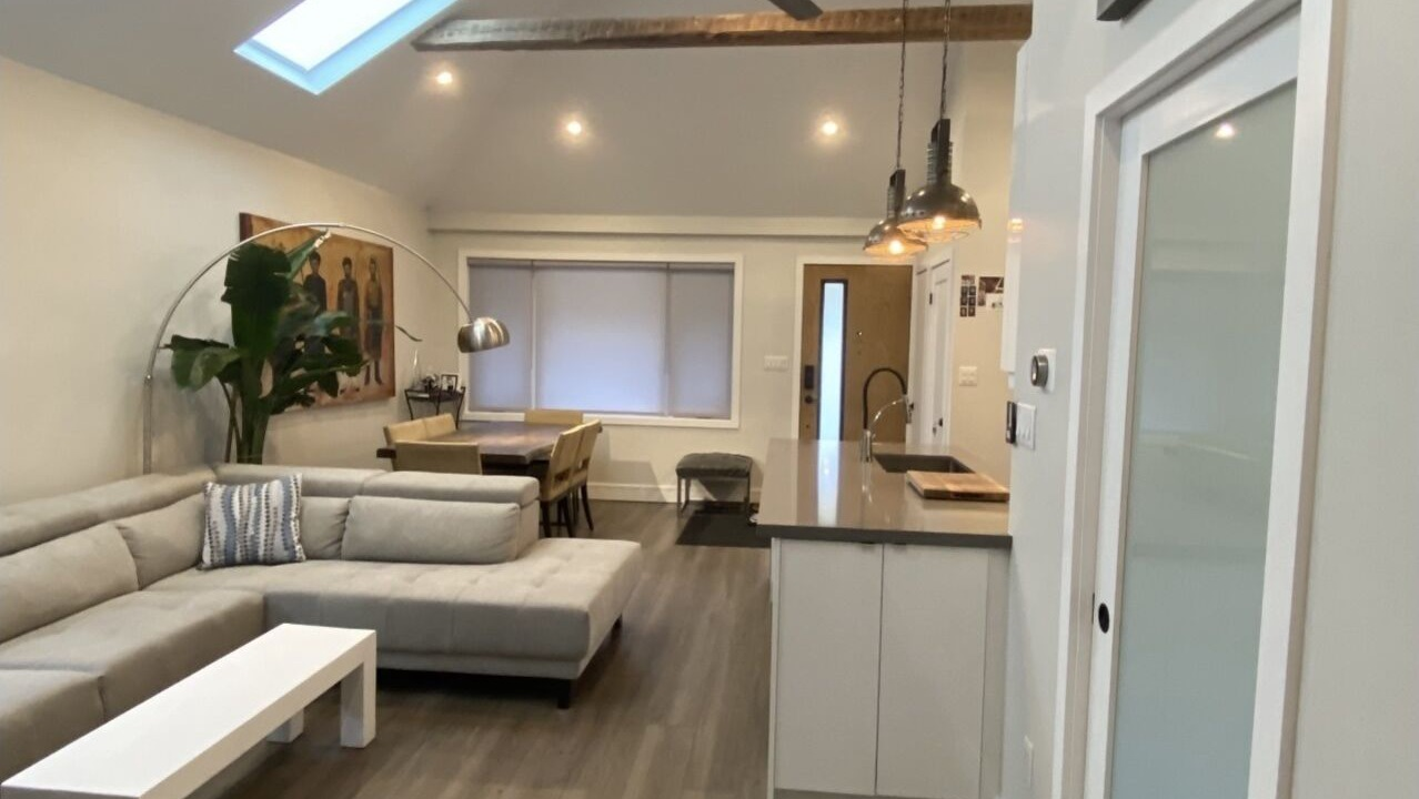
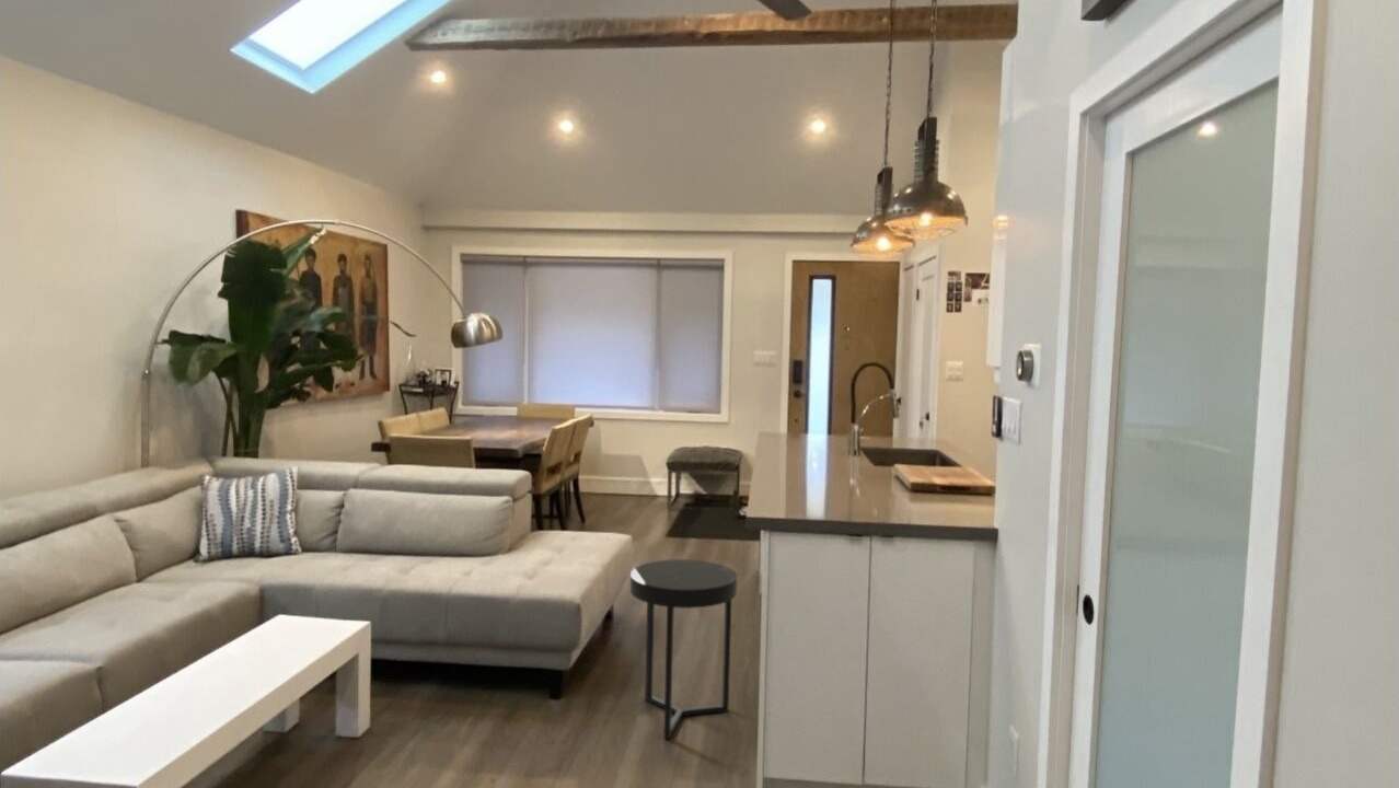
+ side table [629,558,738,740]
